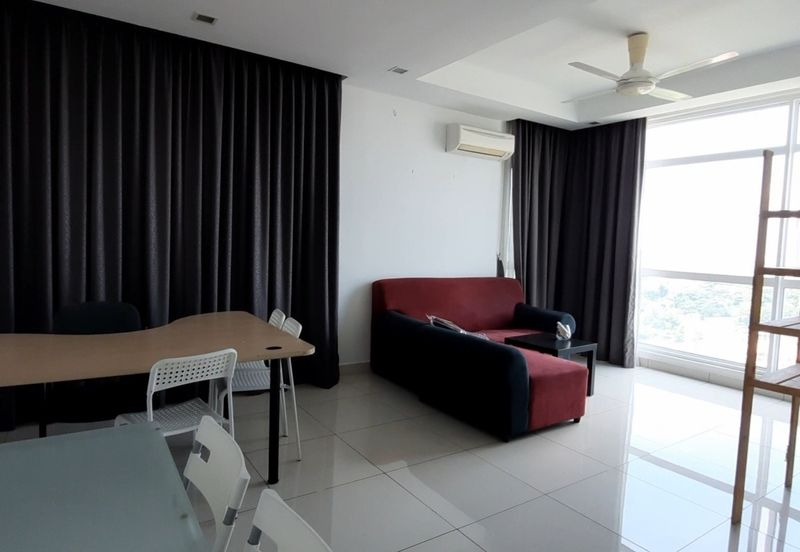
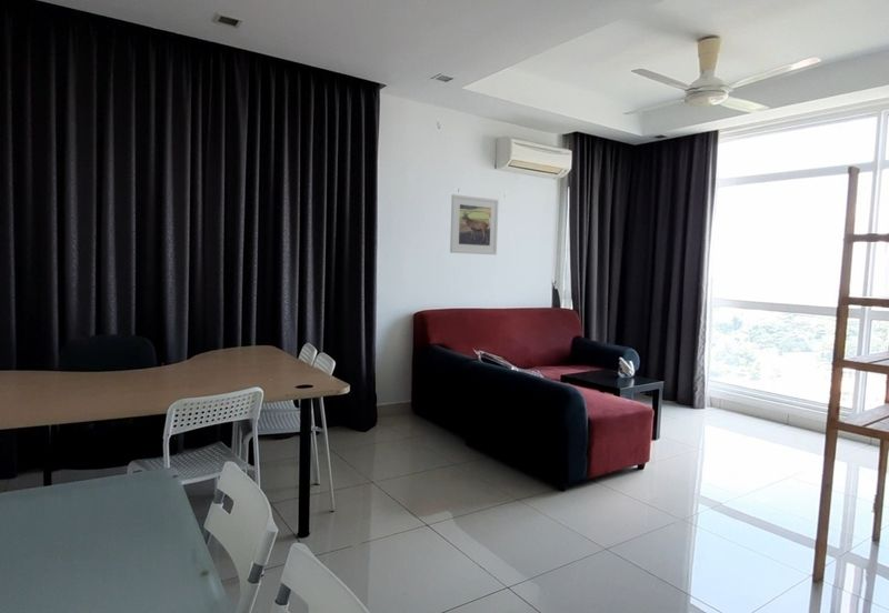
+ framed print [449,193,500,255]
